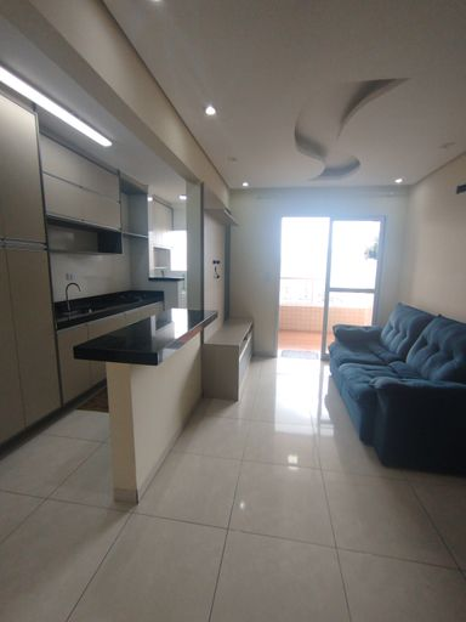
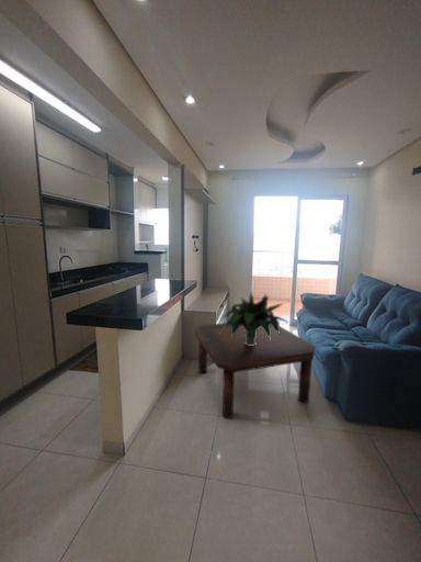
+ potted plant [219,292,289,346]
+ coffee table [194,322,316,420]
